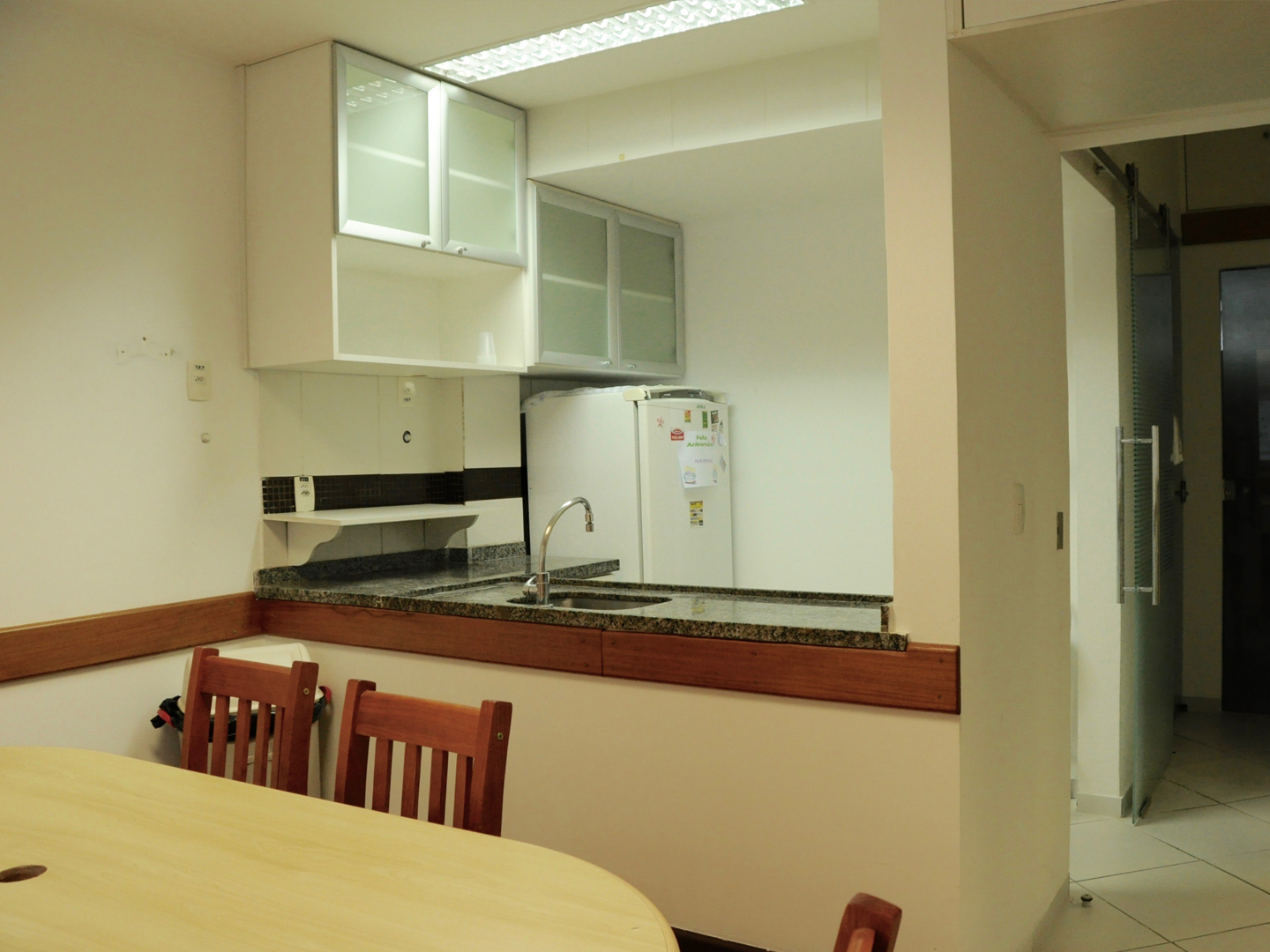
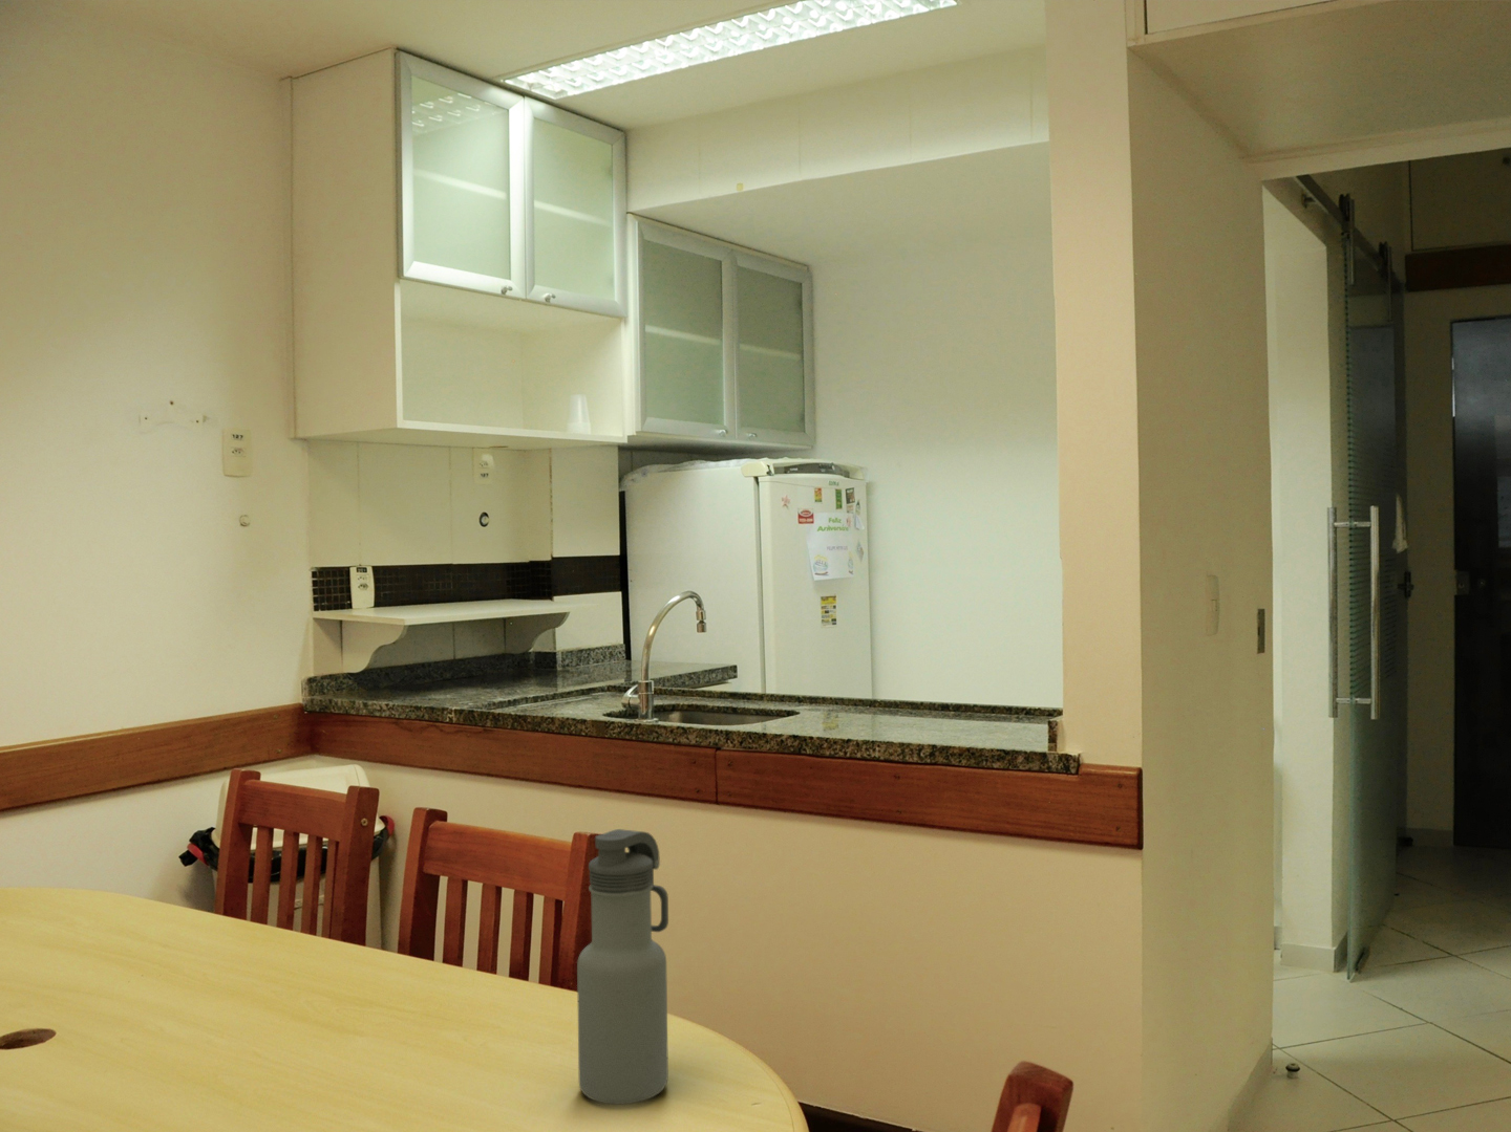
+ water bottle [576,828,670,1106]
